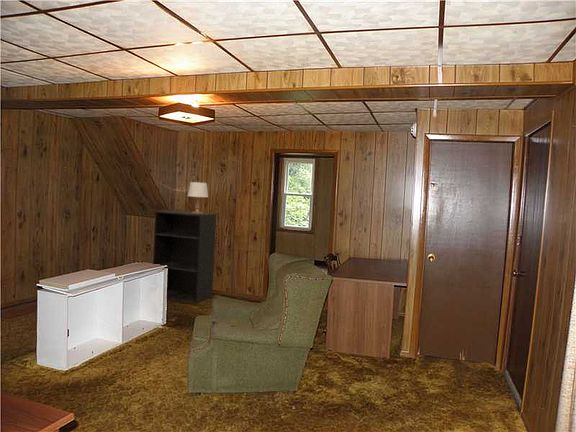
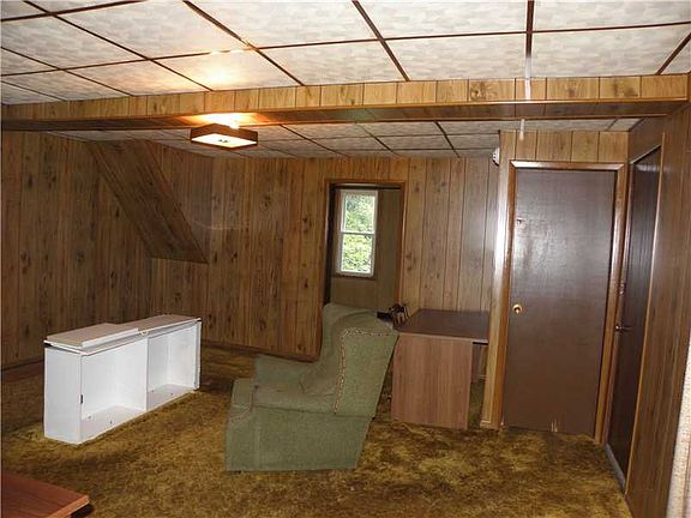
- bookshelf [152,210,217,304]
- table lamp [187,181,209,214]
